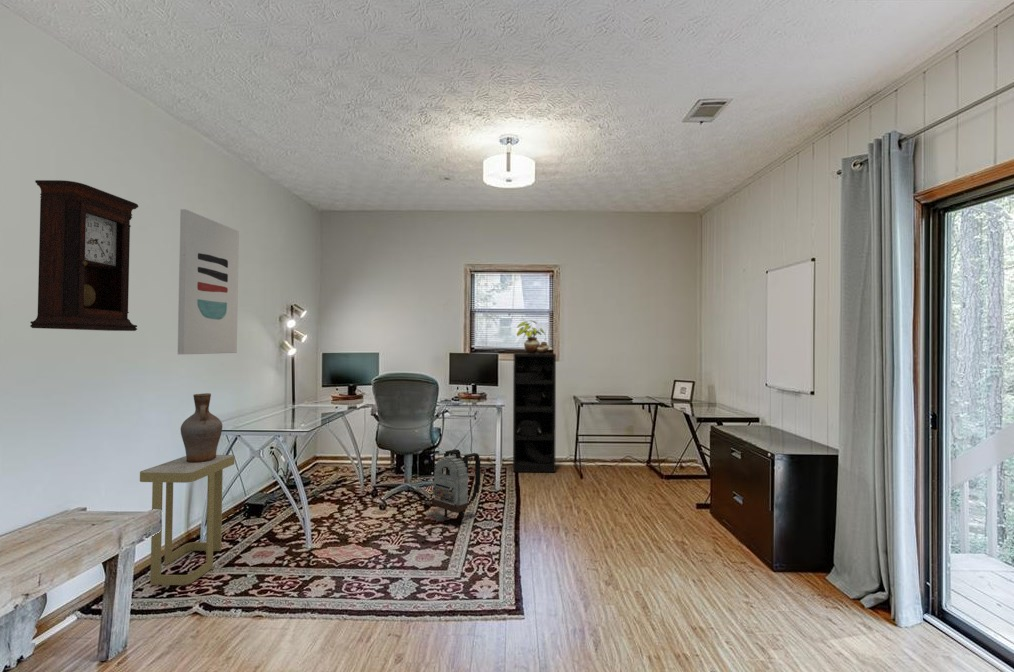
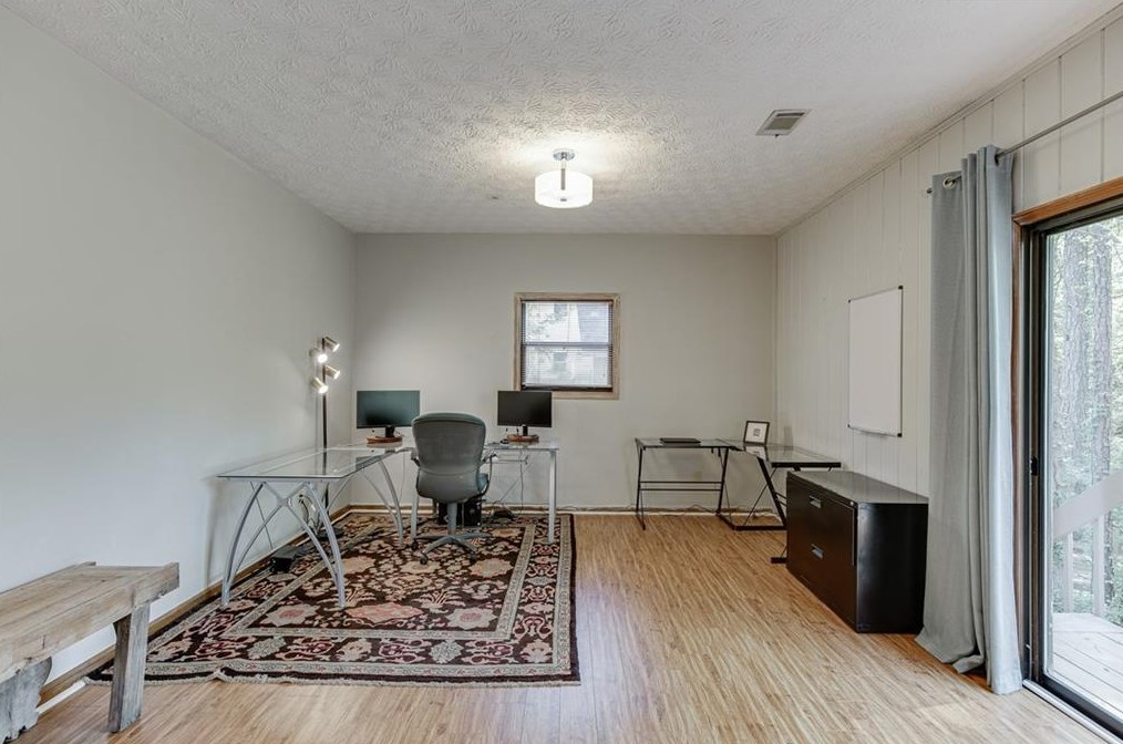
- potted plant [516,319,550,354]
- wall art [177,208,240,355]
- backpack [431,448,481,519]
- pendulum clock [29,179,139,332]
- vase [180,392,223,463]
- shelving unit [512,352,557,473]
- side table [139,454,236,586]
